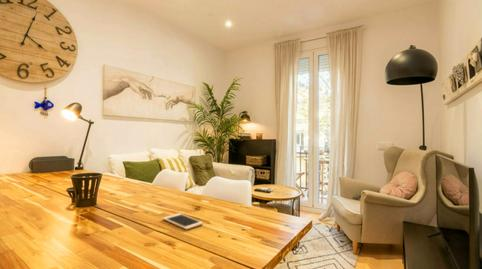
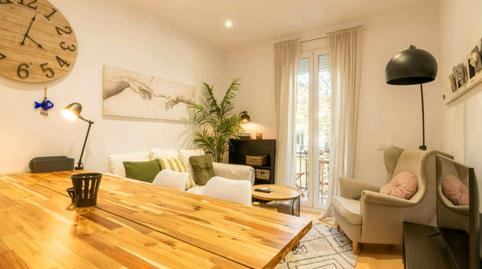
- cell phone [162,212,204,231]
